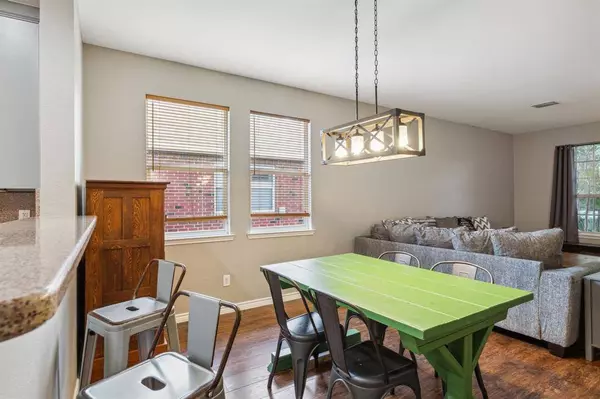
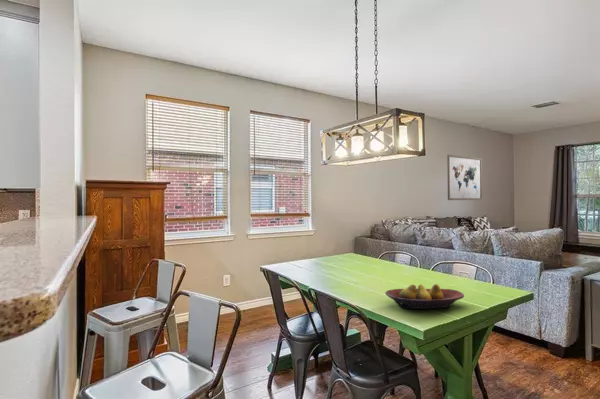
+ fruit bowl [384,283,465,310]
+ wall art [446,154,483,201]
